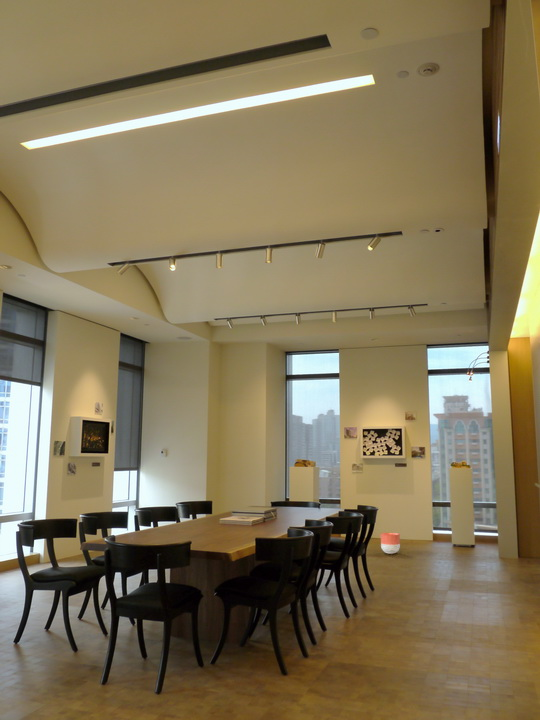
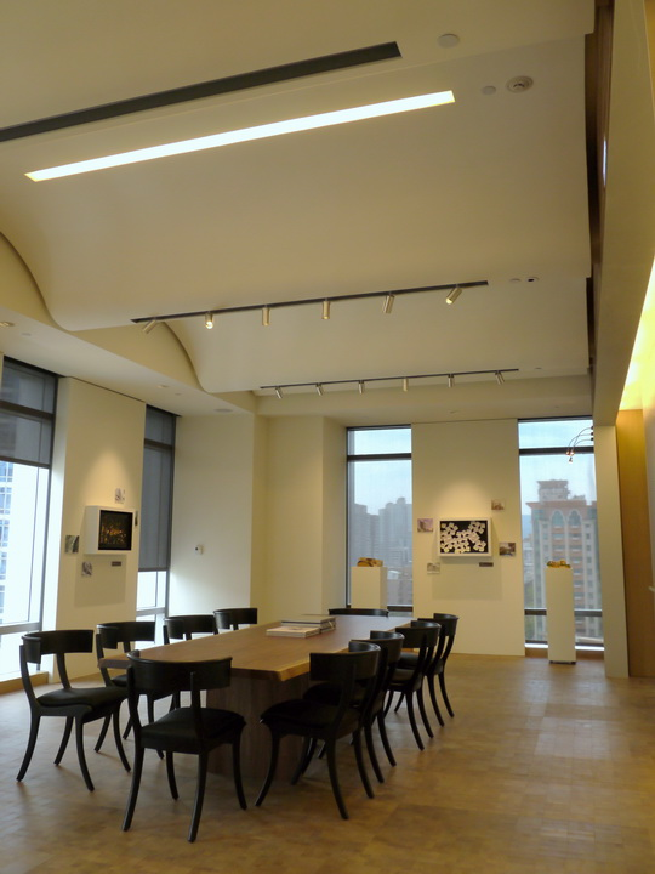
- planter [380,532,401,555]
